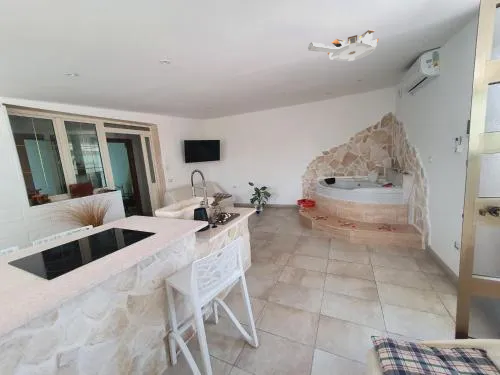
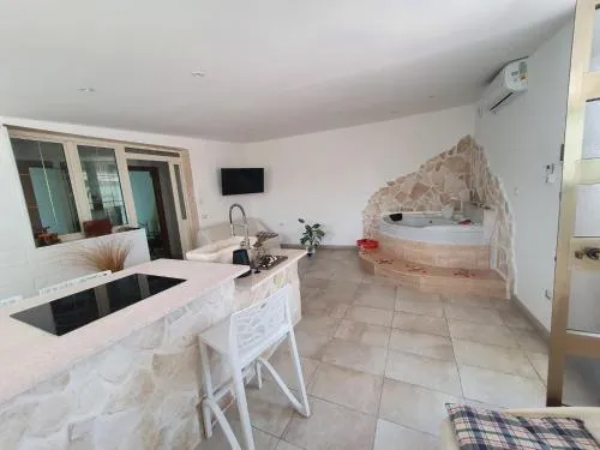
- architectural model [307,29,380,62]
